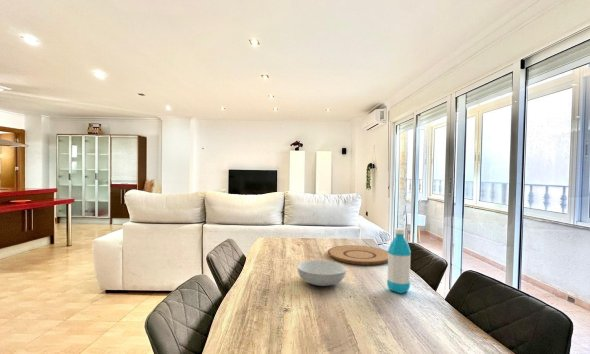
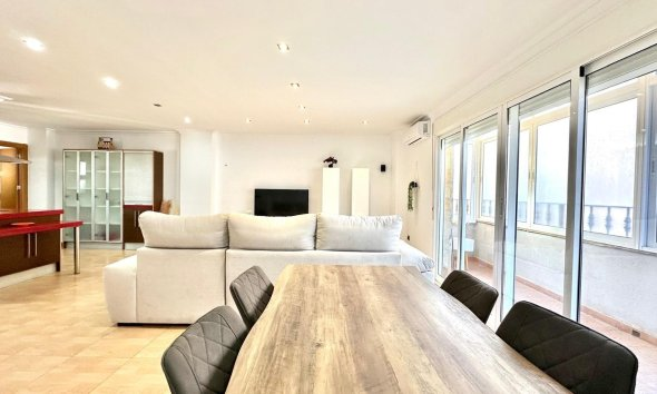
- plate [327,244,388,266]
- serving bowl [296,259,347,287]
- water bottle [386,227,412,294]
